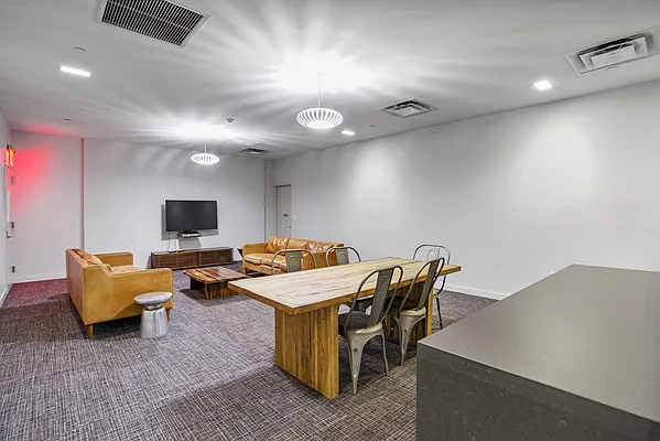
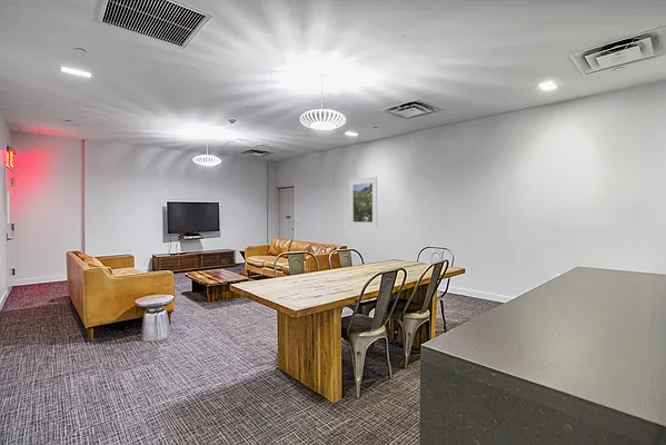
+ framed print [348,176,378,228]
